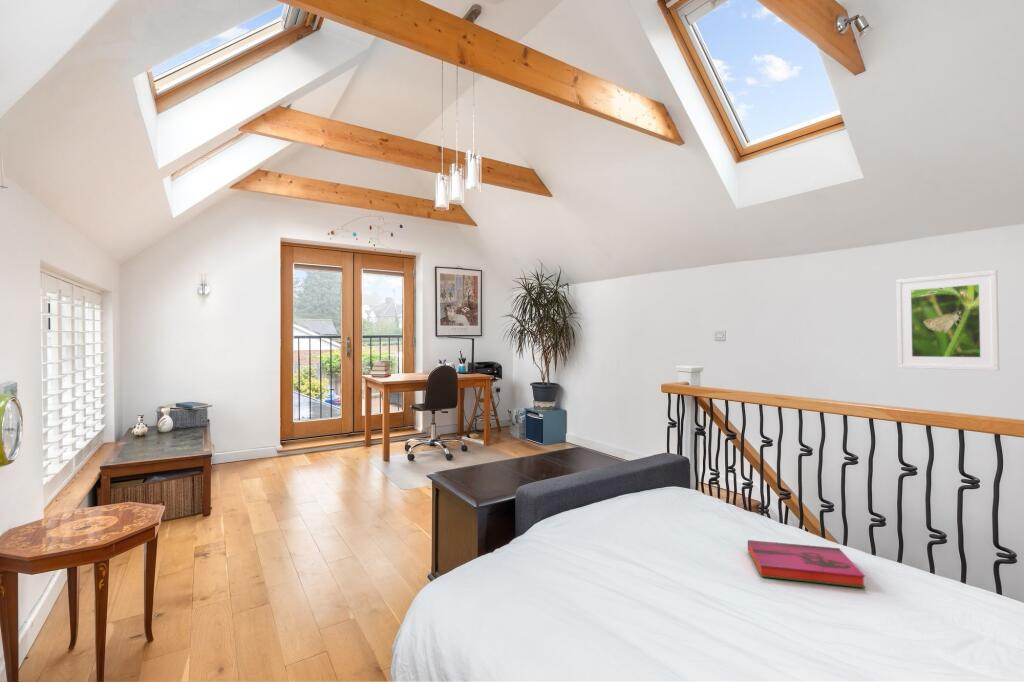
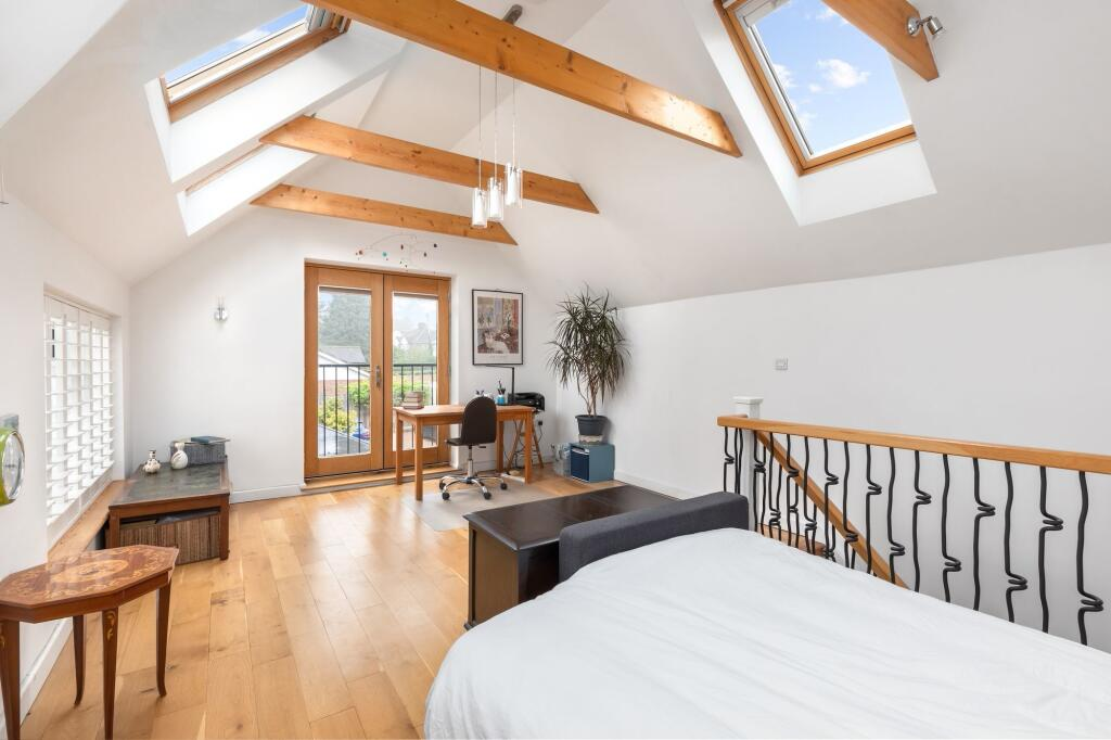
- hardback book [747,539,867,589]
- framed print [895,269,1000,372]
